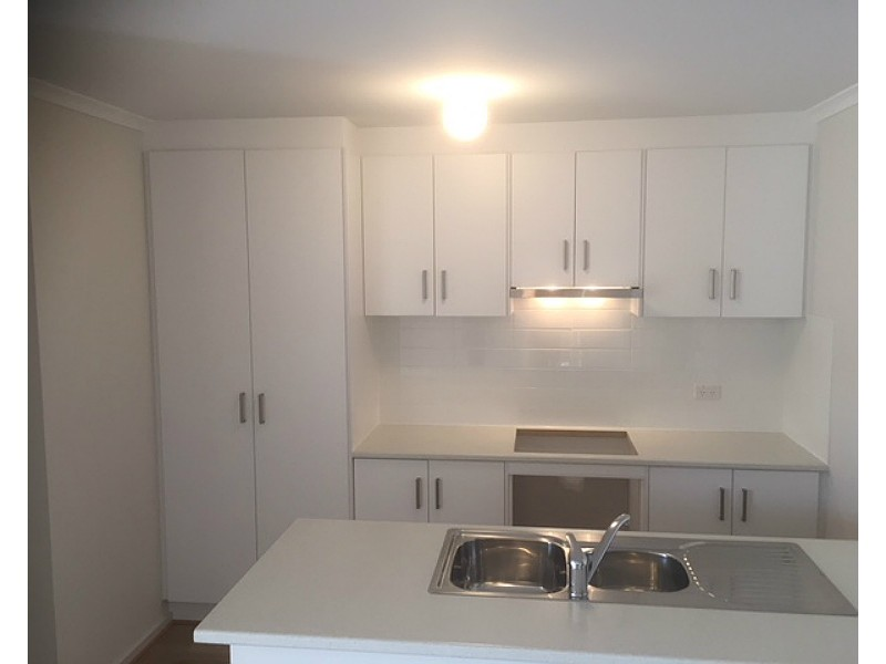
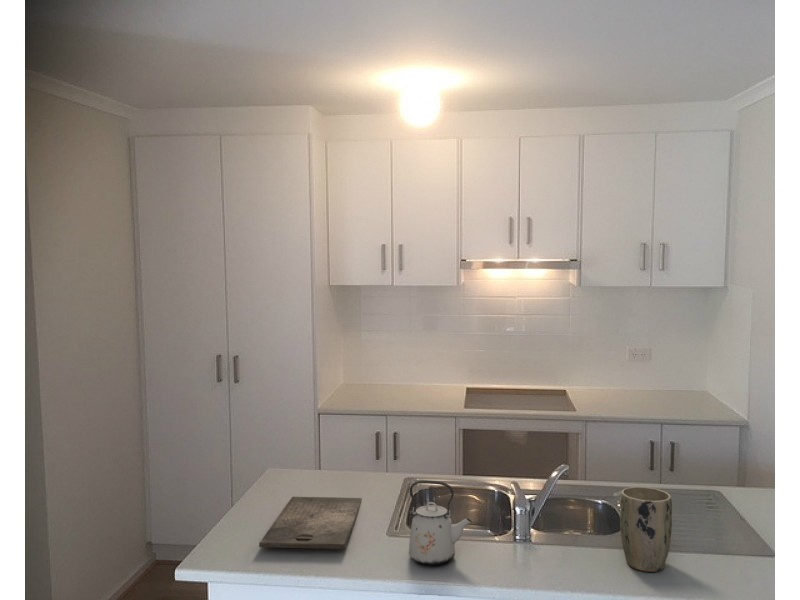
+ kettle [408,479,473,566]
+ cutting board [258,496,363,550]
+ plant pot [619,486,673,573]
